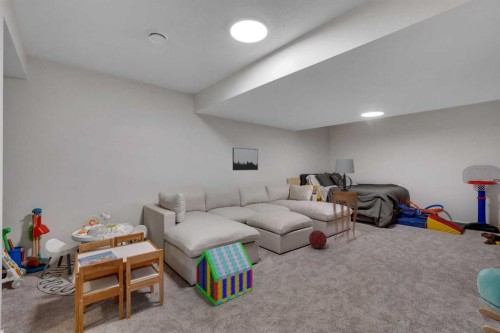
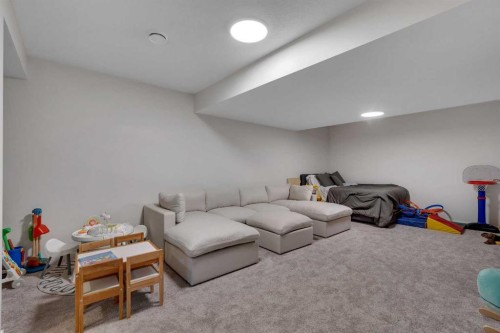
- toy house [195,241,253,307]
- lamp [334,158,355,192]
- side table [331,190,360,244]
- wall art [232,147,259,171]
- ball [308,230,328,249]
